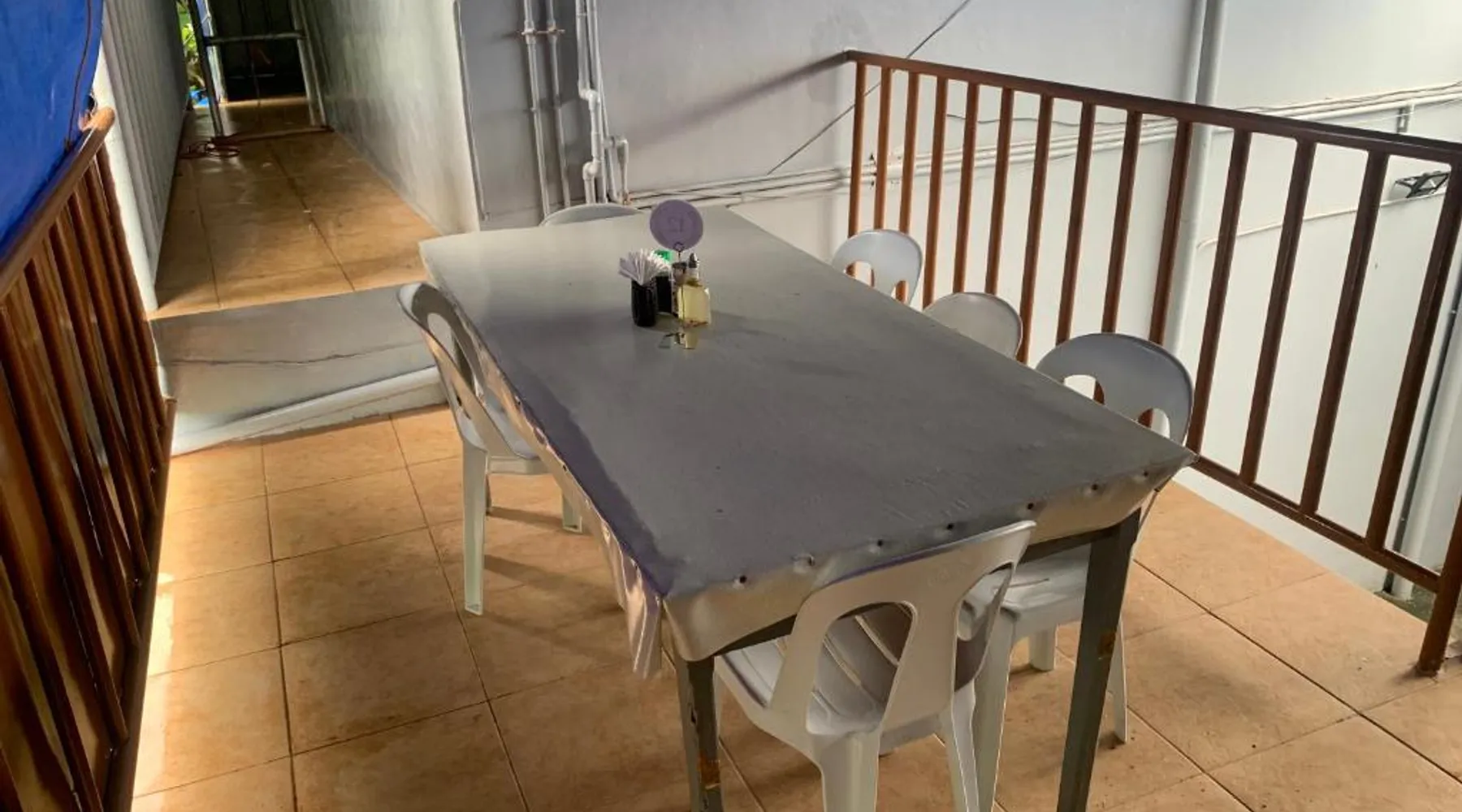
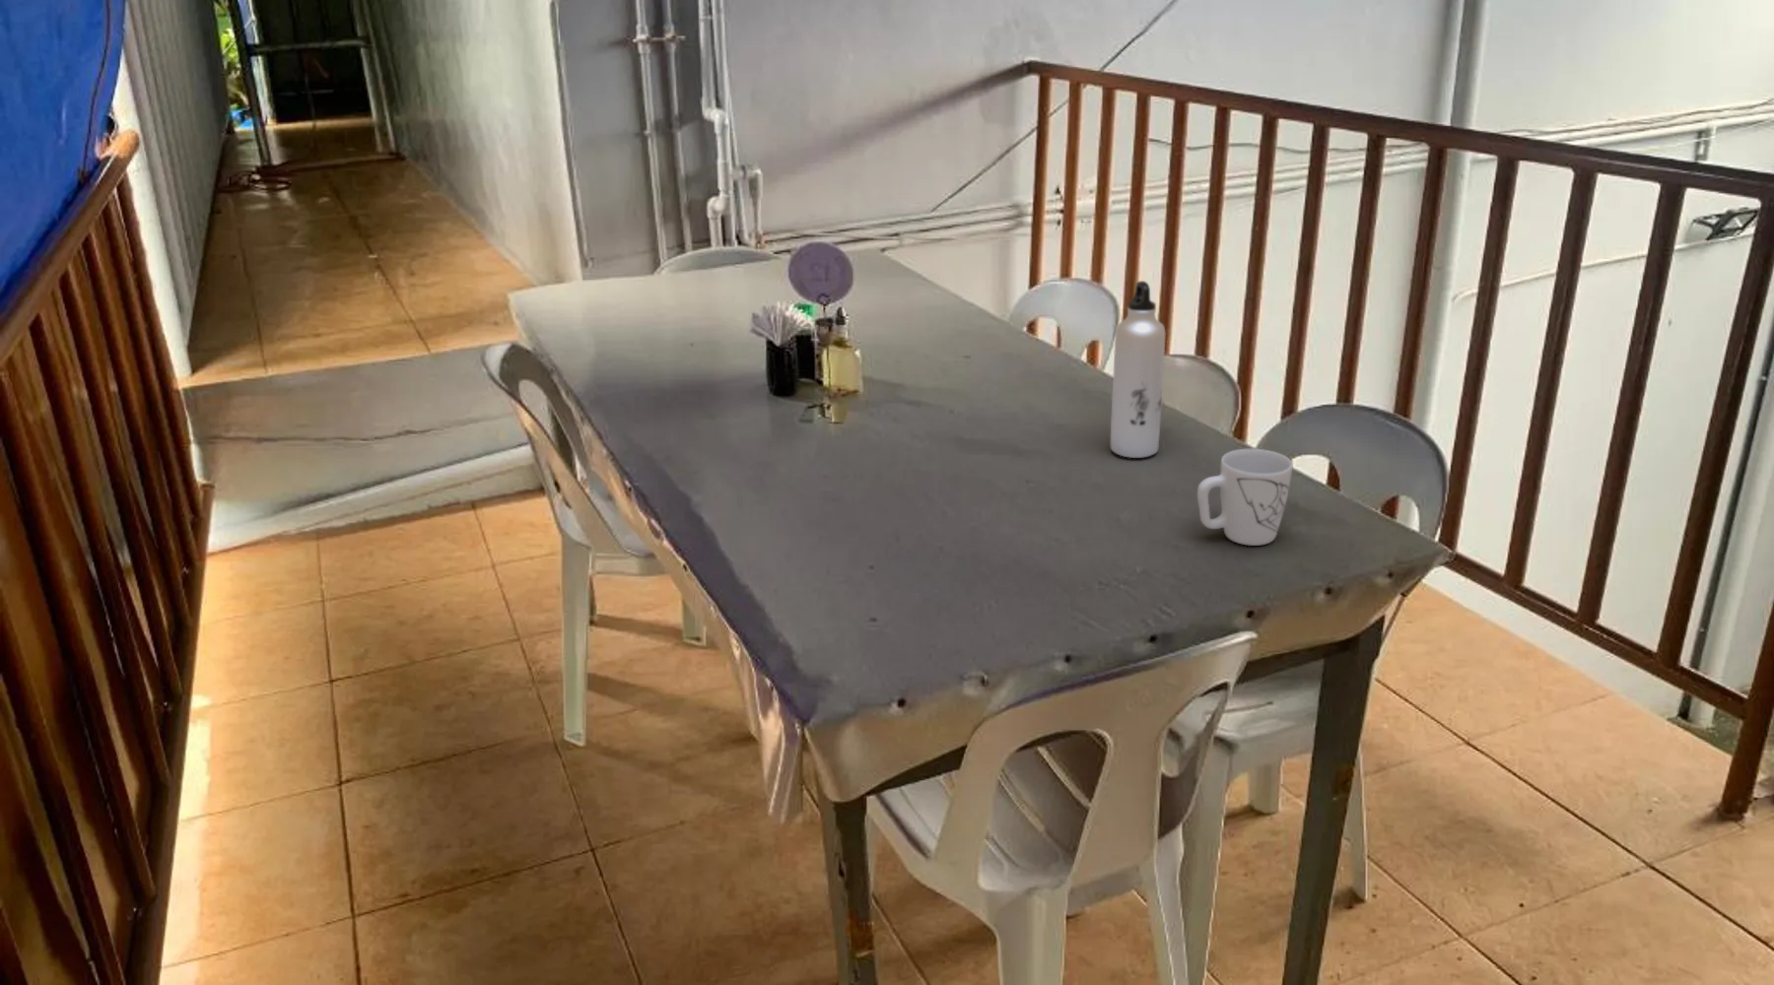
+ water bottle [1110,280,1167,459]
+ mug [1196,448,1293,547]
